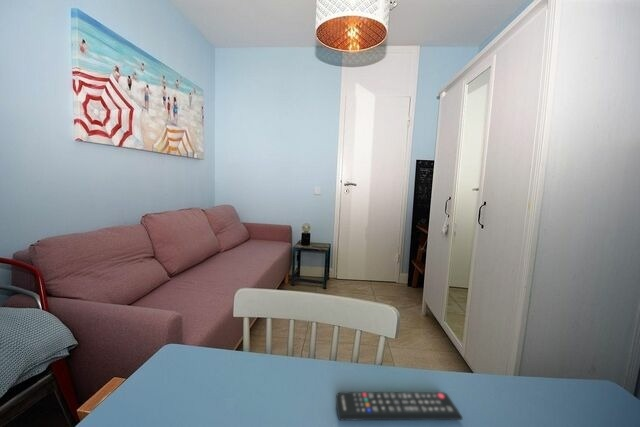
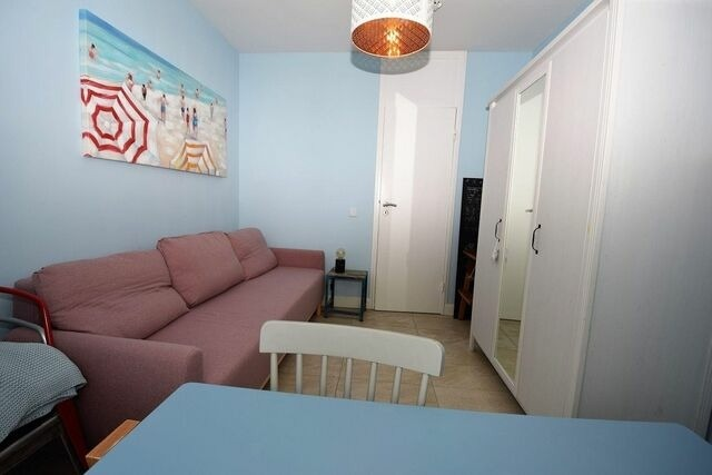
- remote control [335,391,464,421]
